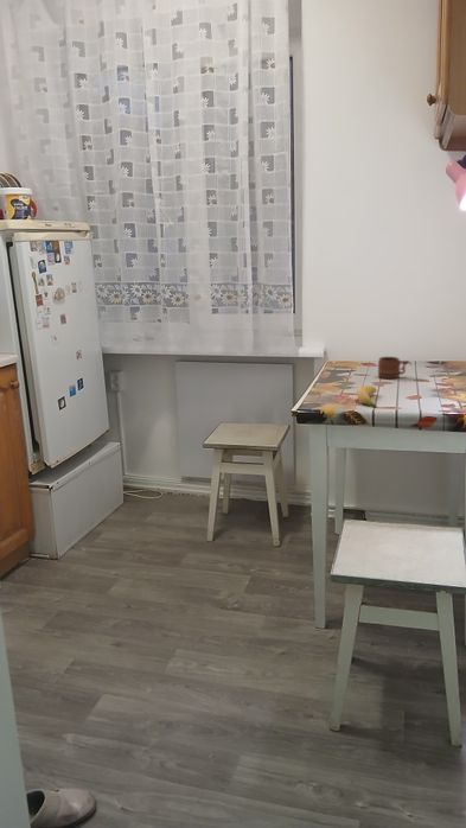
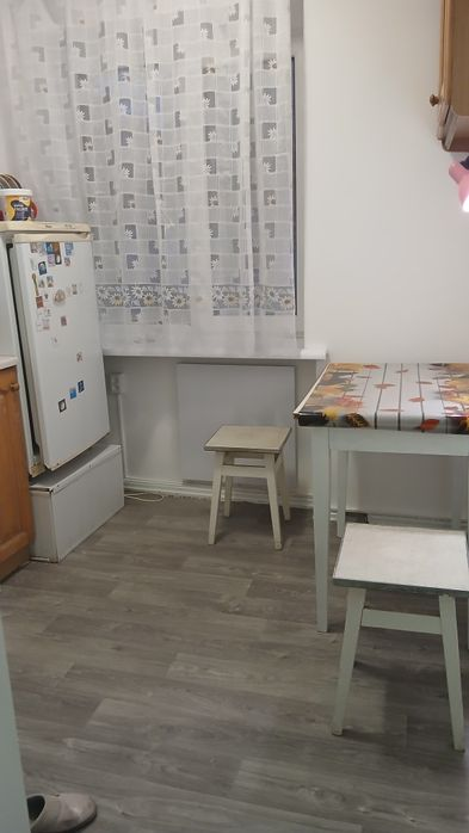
- banana [356,384,378,409]
- mug [377,356,413,380]
